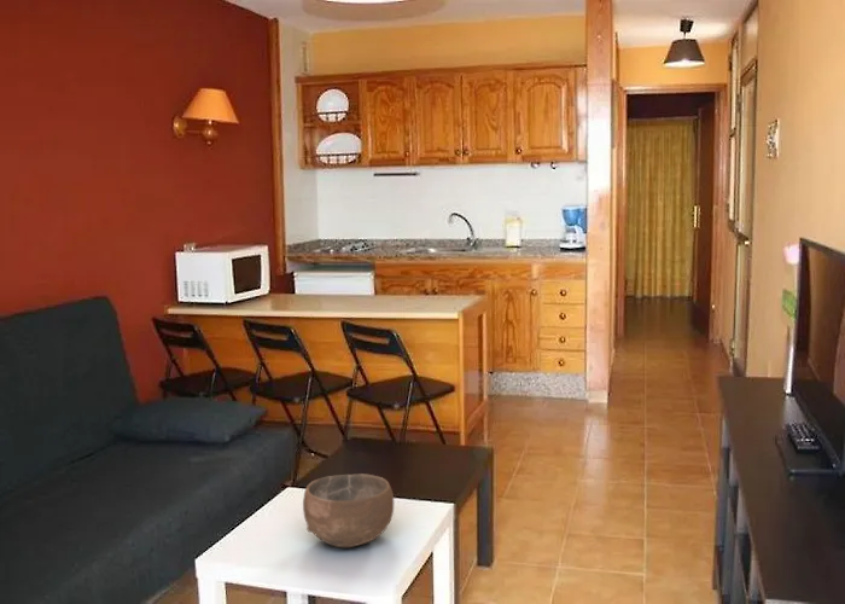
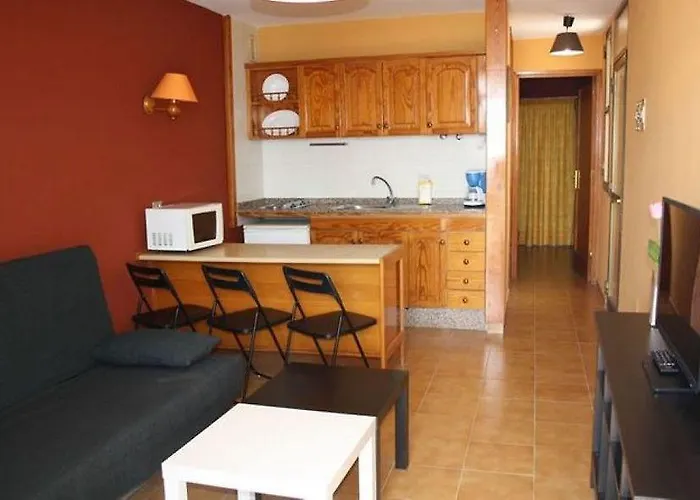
- bowl [302,472,395,548]
